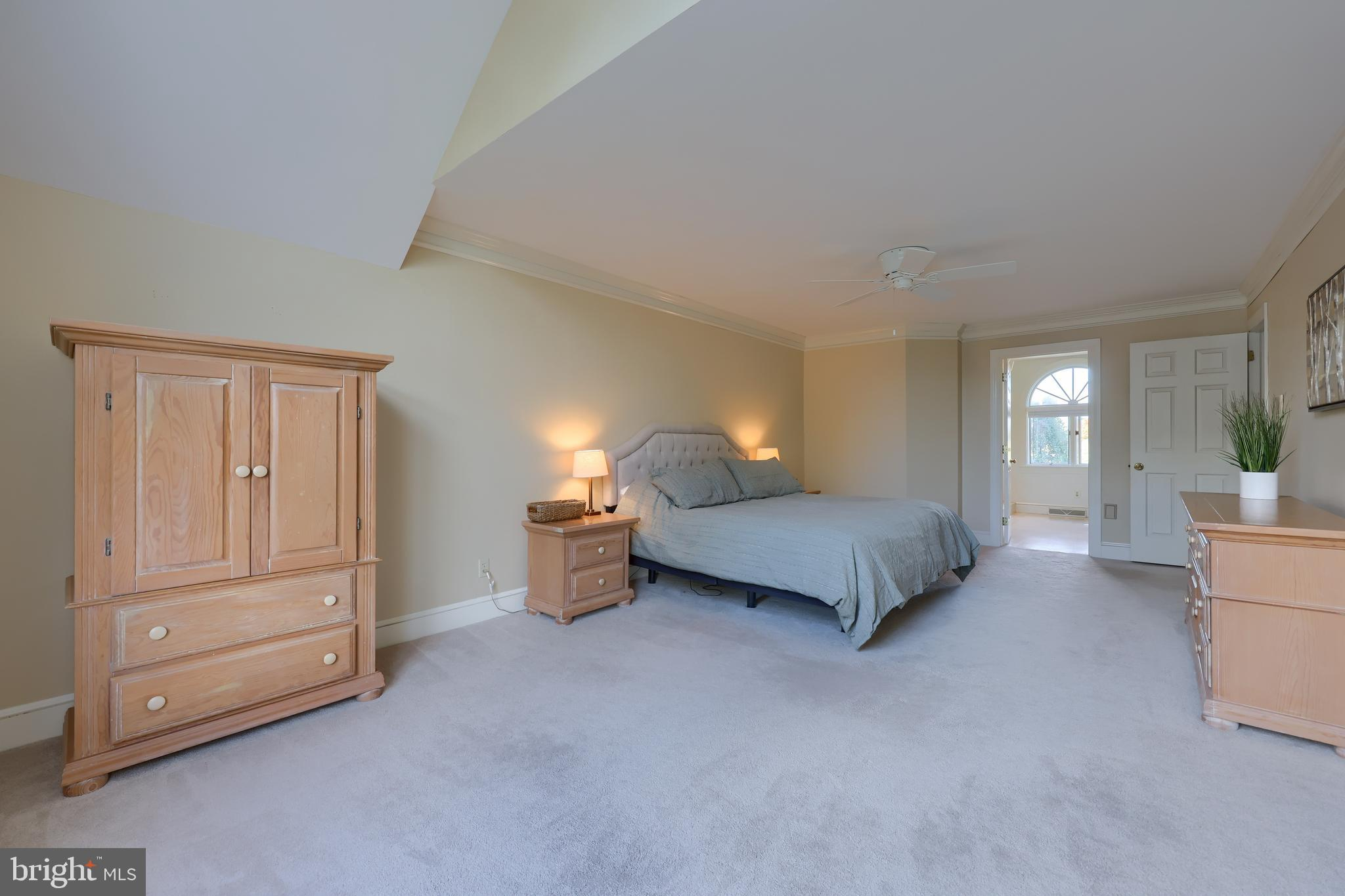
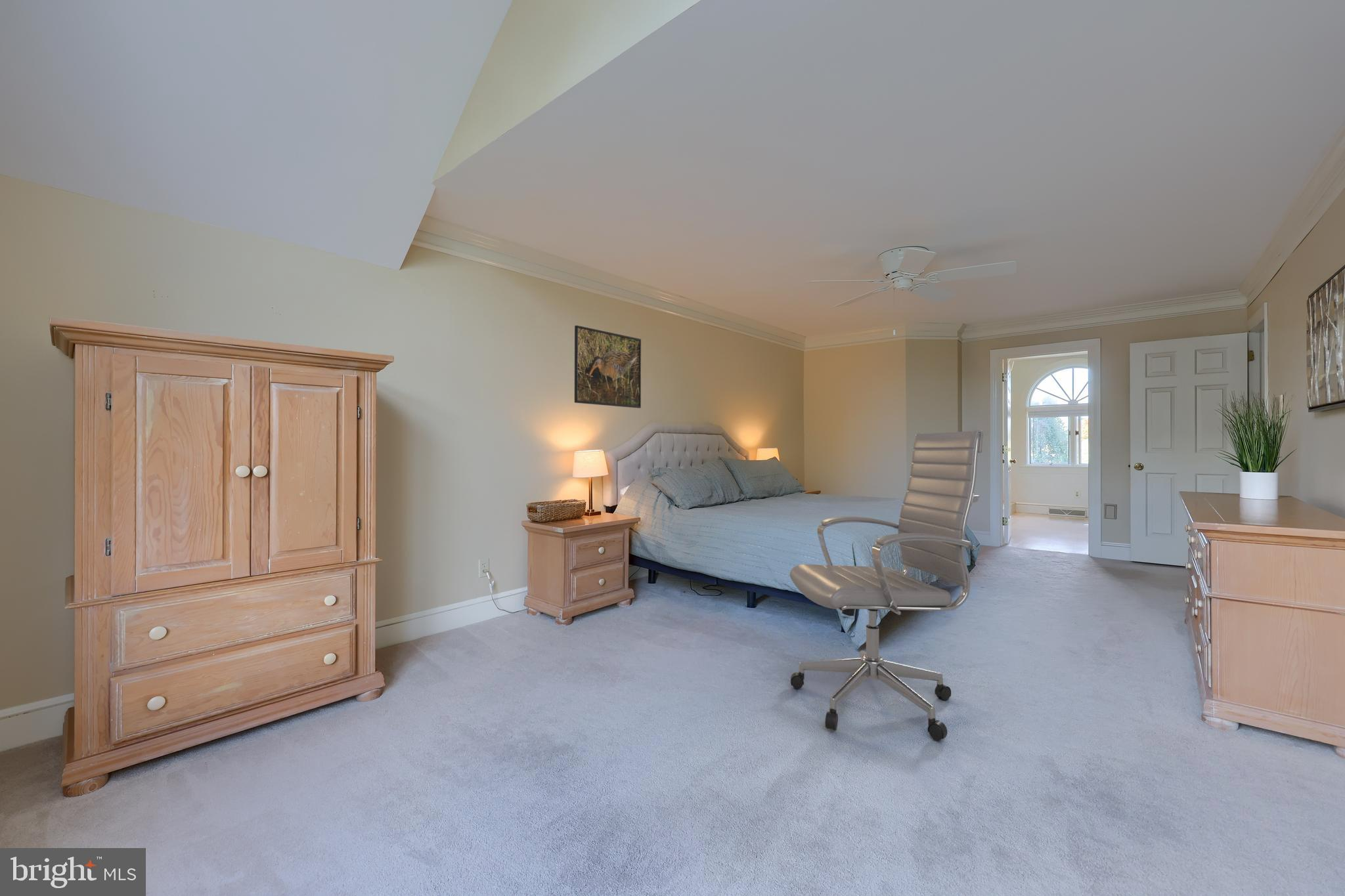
+ chair [789,429,984,741]
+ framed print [574,325,642,409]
